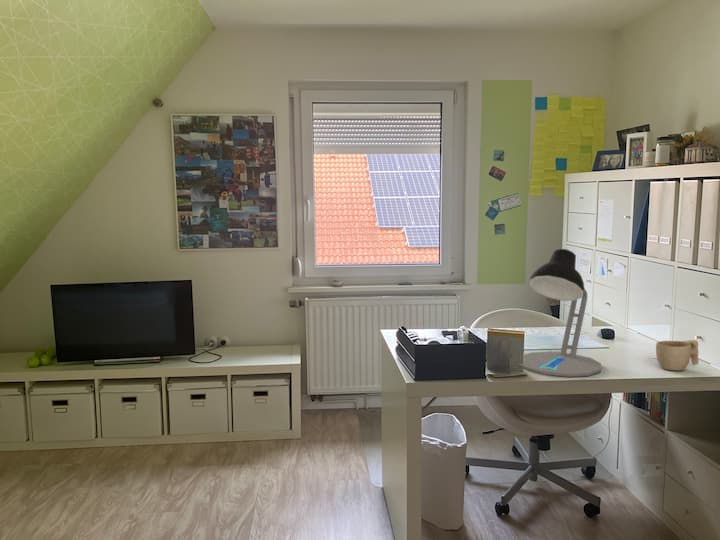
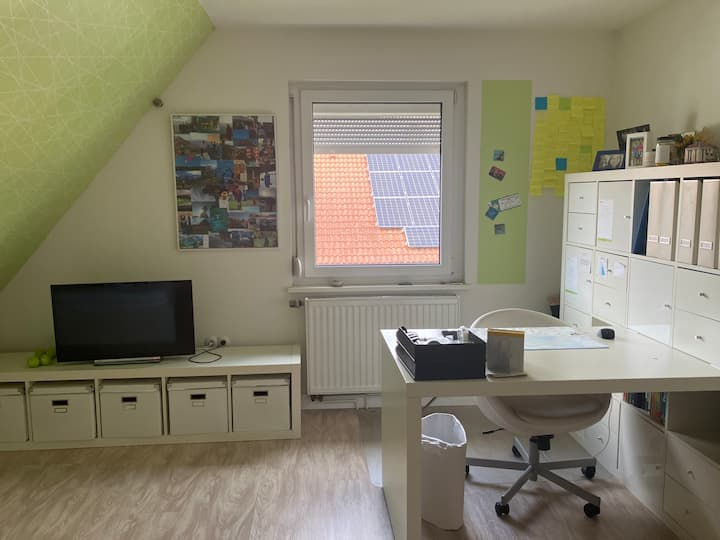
- desk lamp [517,248,602,378]
- cup [655,339,700,371]
